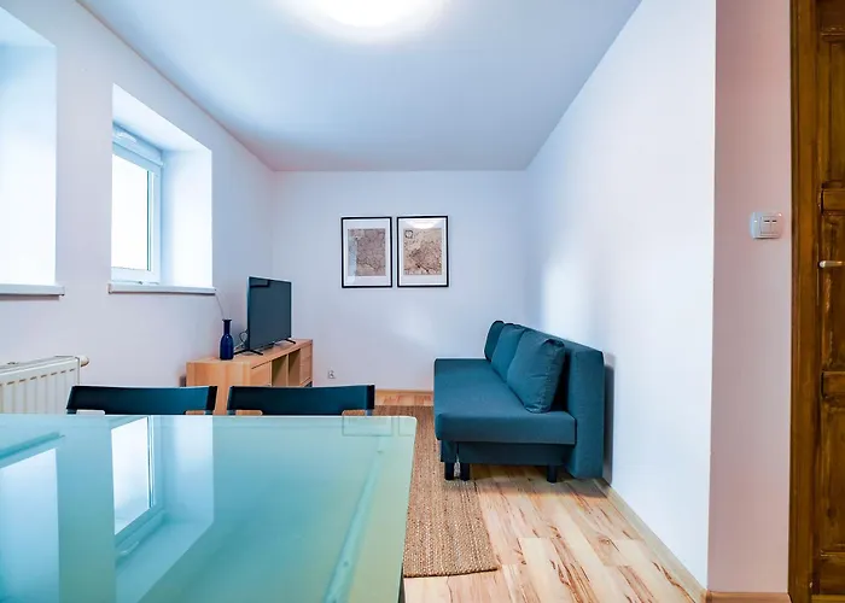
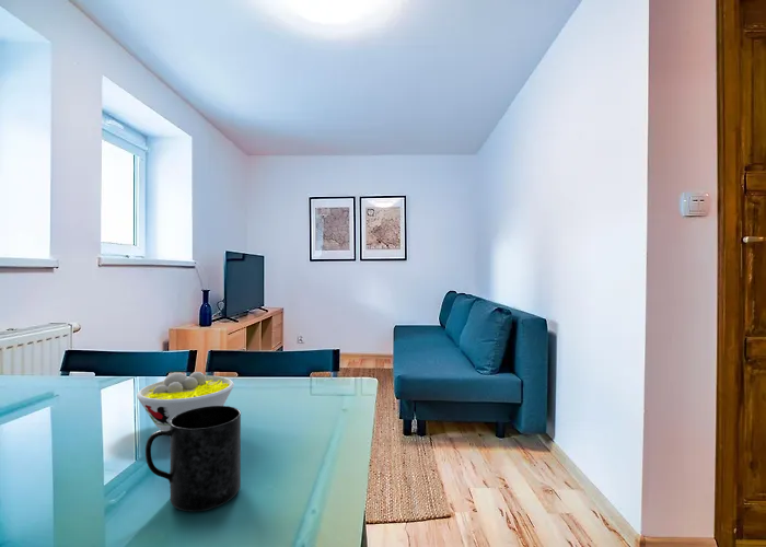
+ mug [144,405,242,512]
+ bowl [136,371,235,431]
